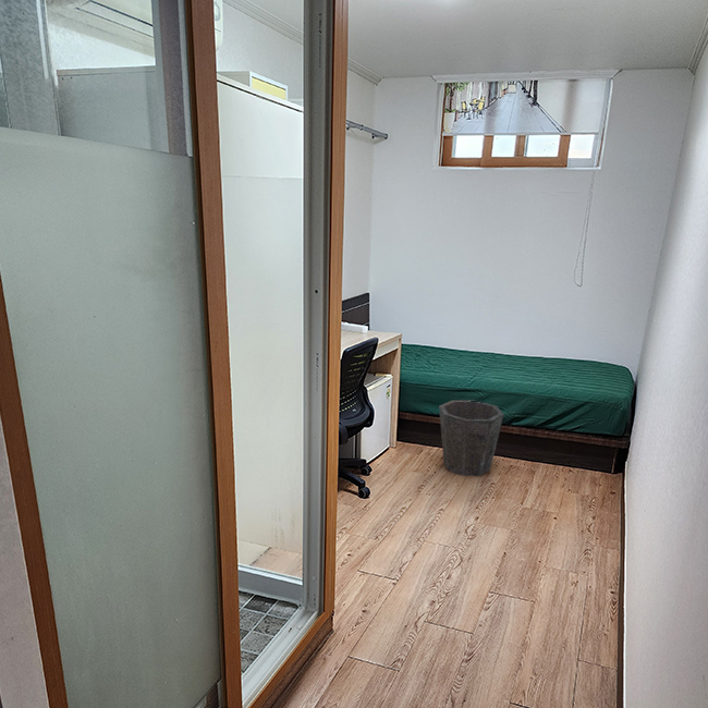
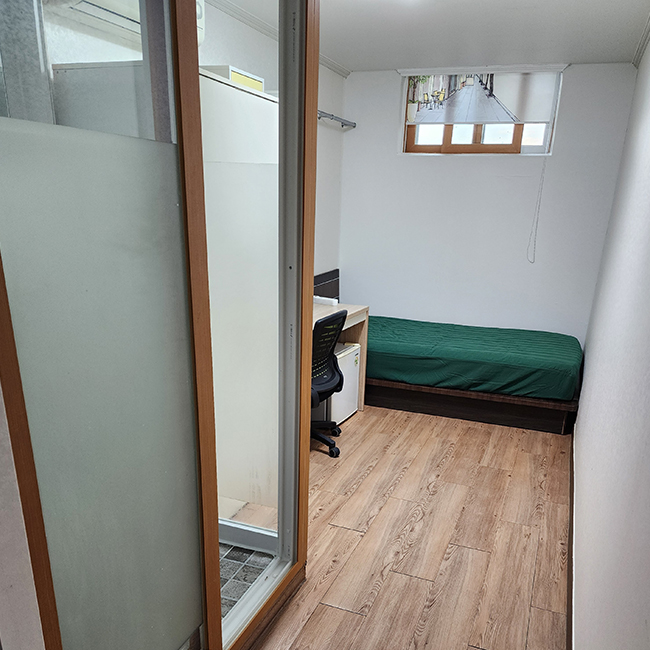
- waste bin [438,400,505,477]
